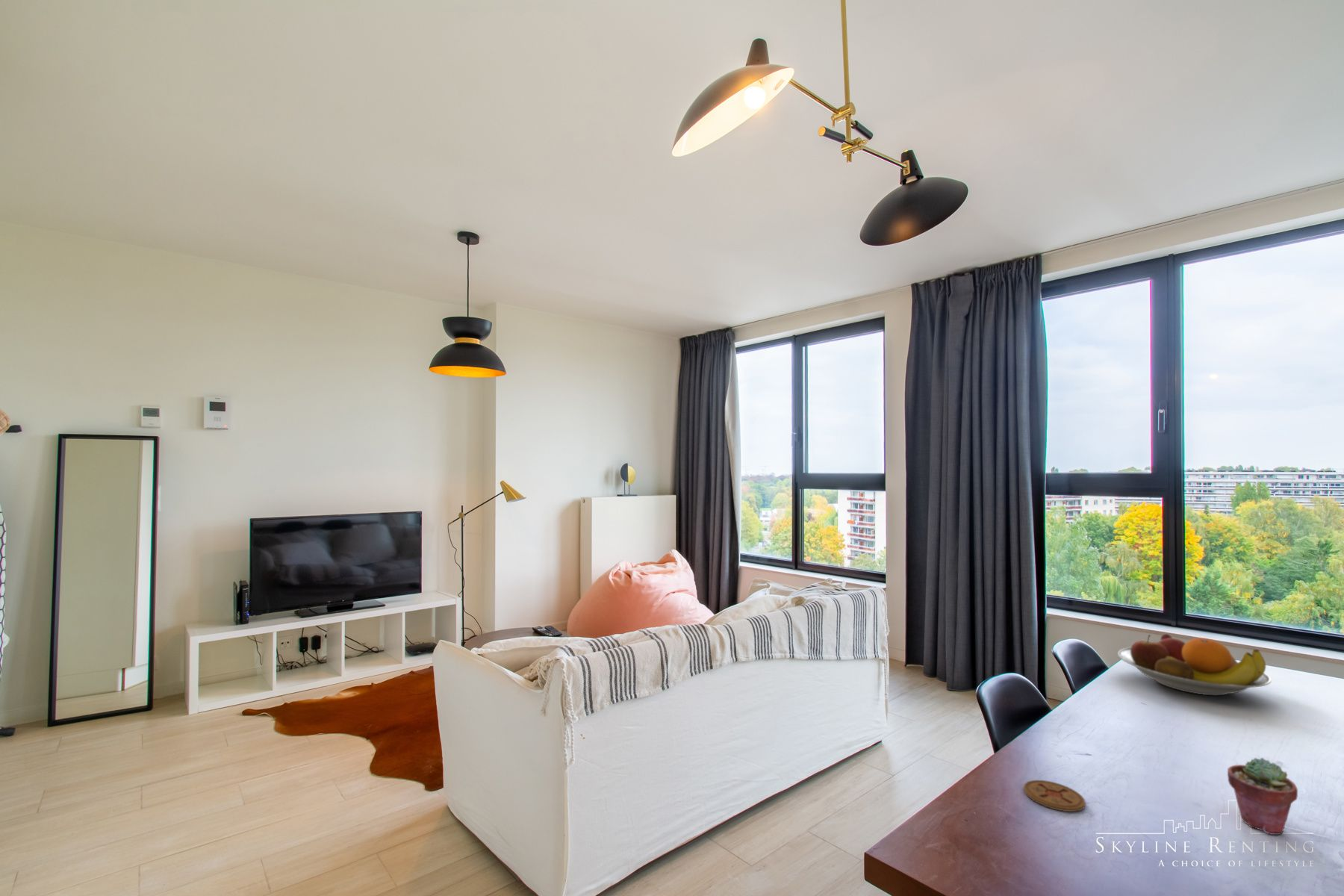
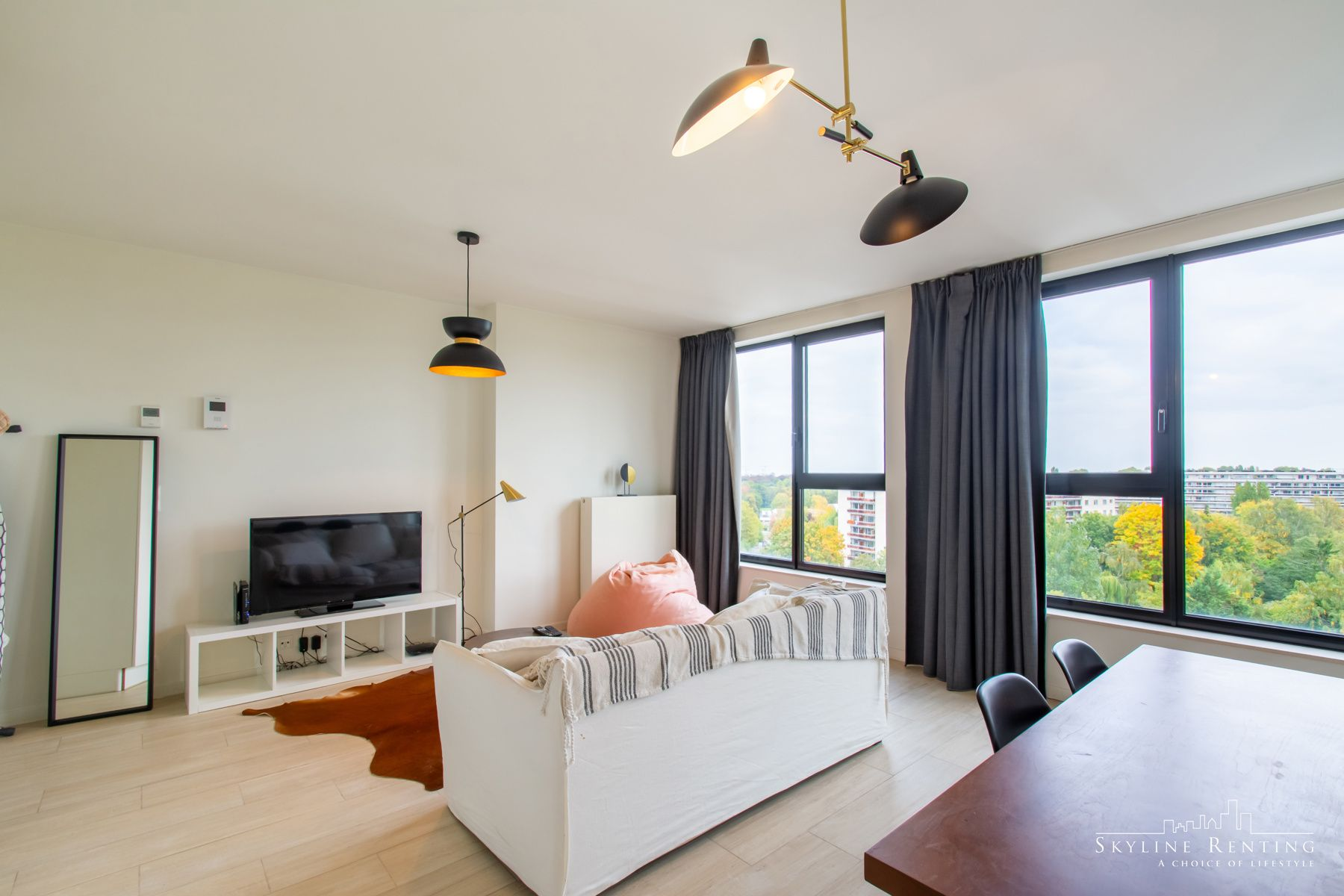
- coaster [1023,780,1086,812]
- fruit bowl [1117,633,1272,696]
- potted succulent [1227,757,1298,836]
